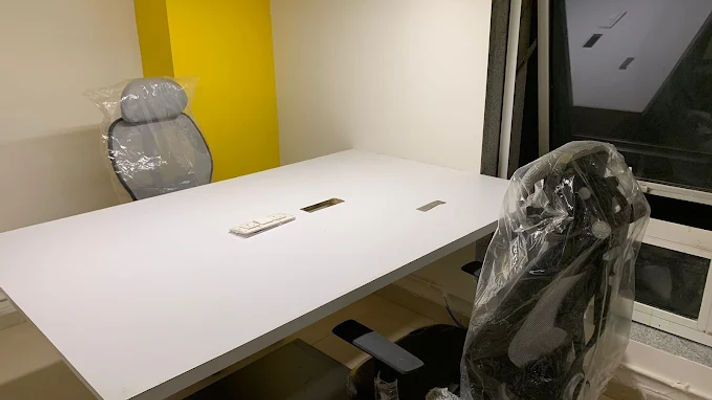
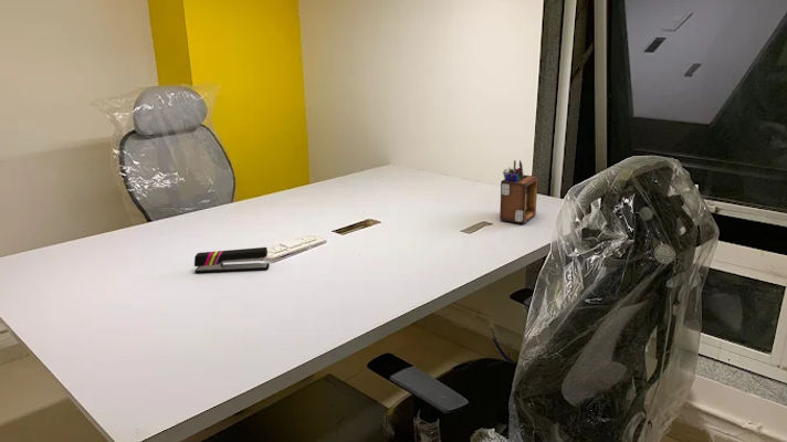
+ desk organizer [499,159,538,224]
+ stapler [193,246,271,274]
